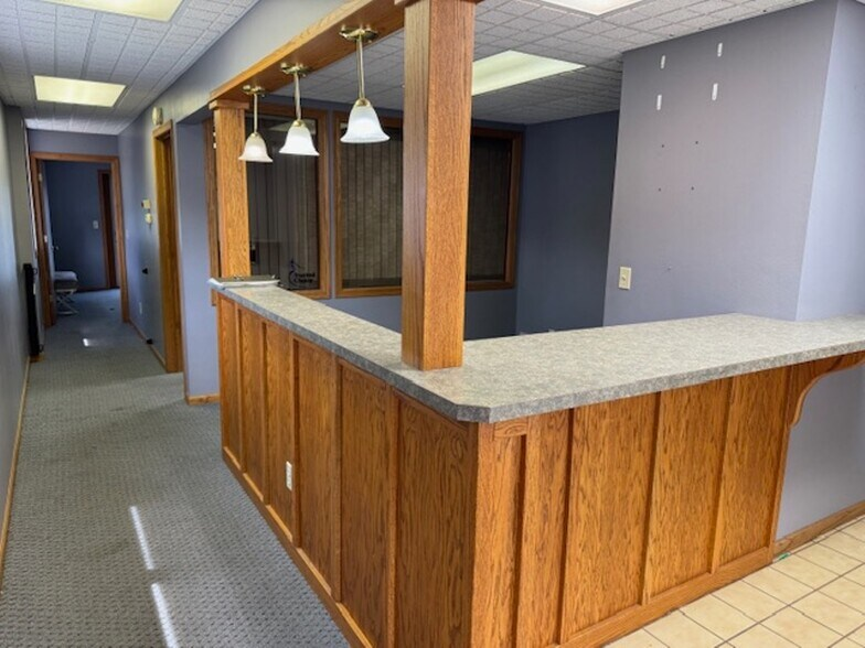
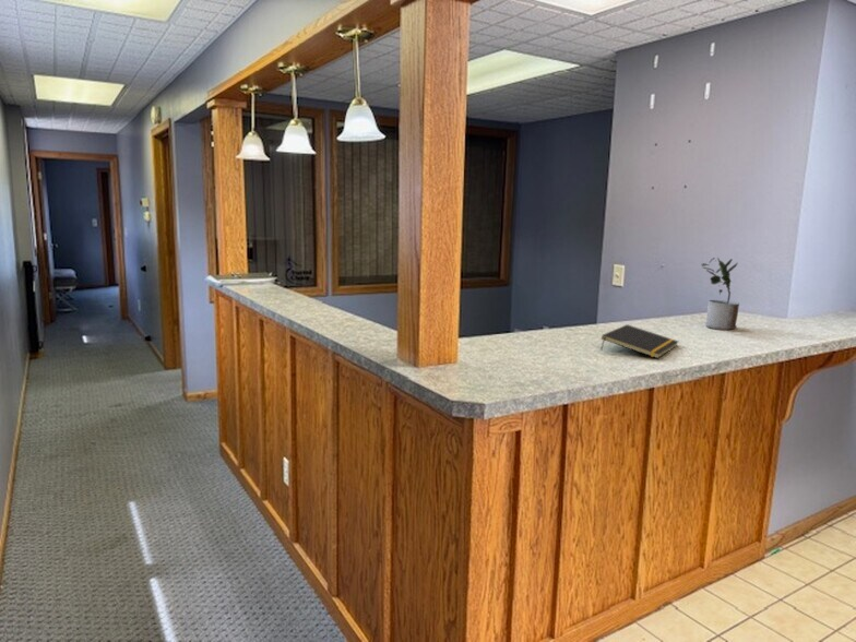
+ notepad [599,323,679,359]
+ potted plant [701,257,740,331]
